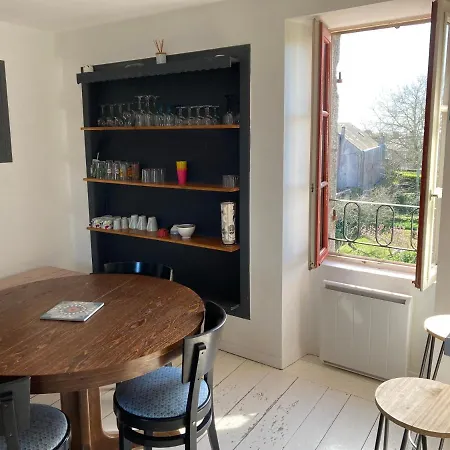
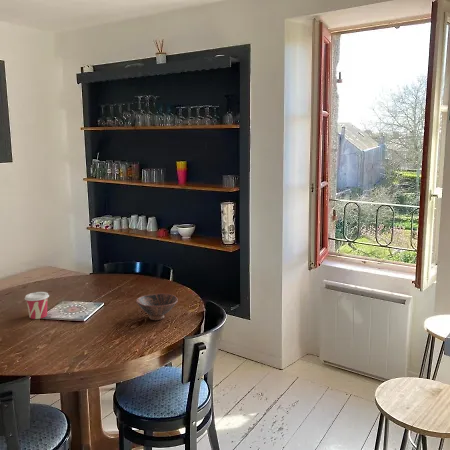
+ cup [24,291,50,320]
+ bowl [135,292,179,321]
